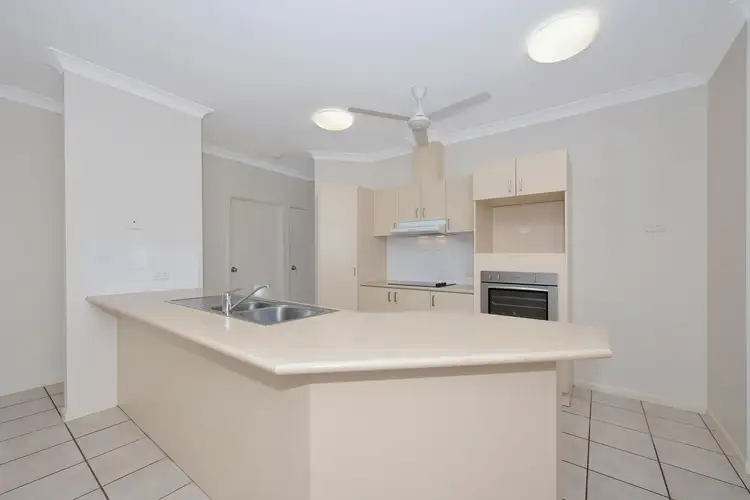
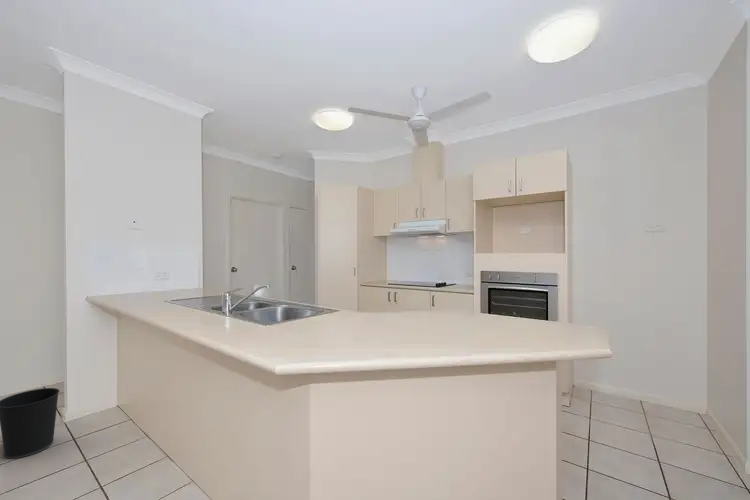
+ wastebasket [0,387,61,460]
